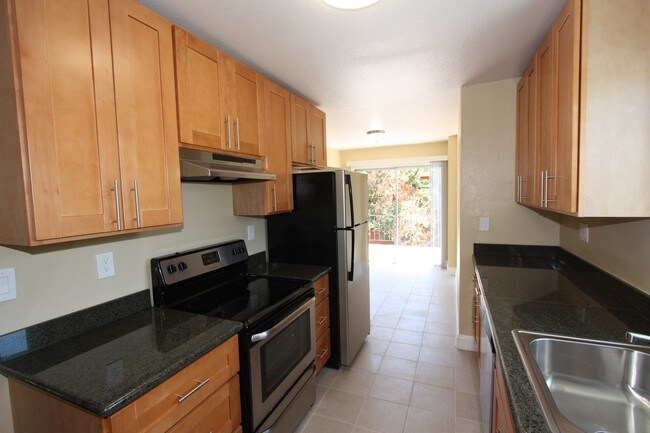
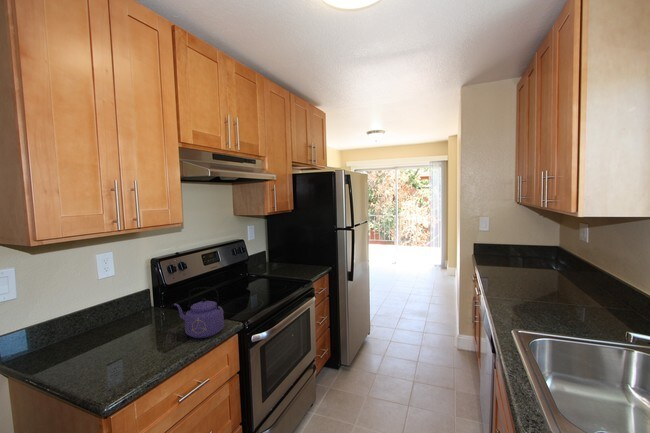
+ kettle [173,286,225,339]
